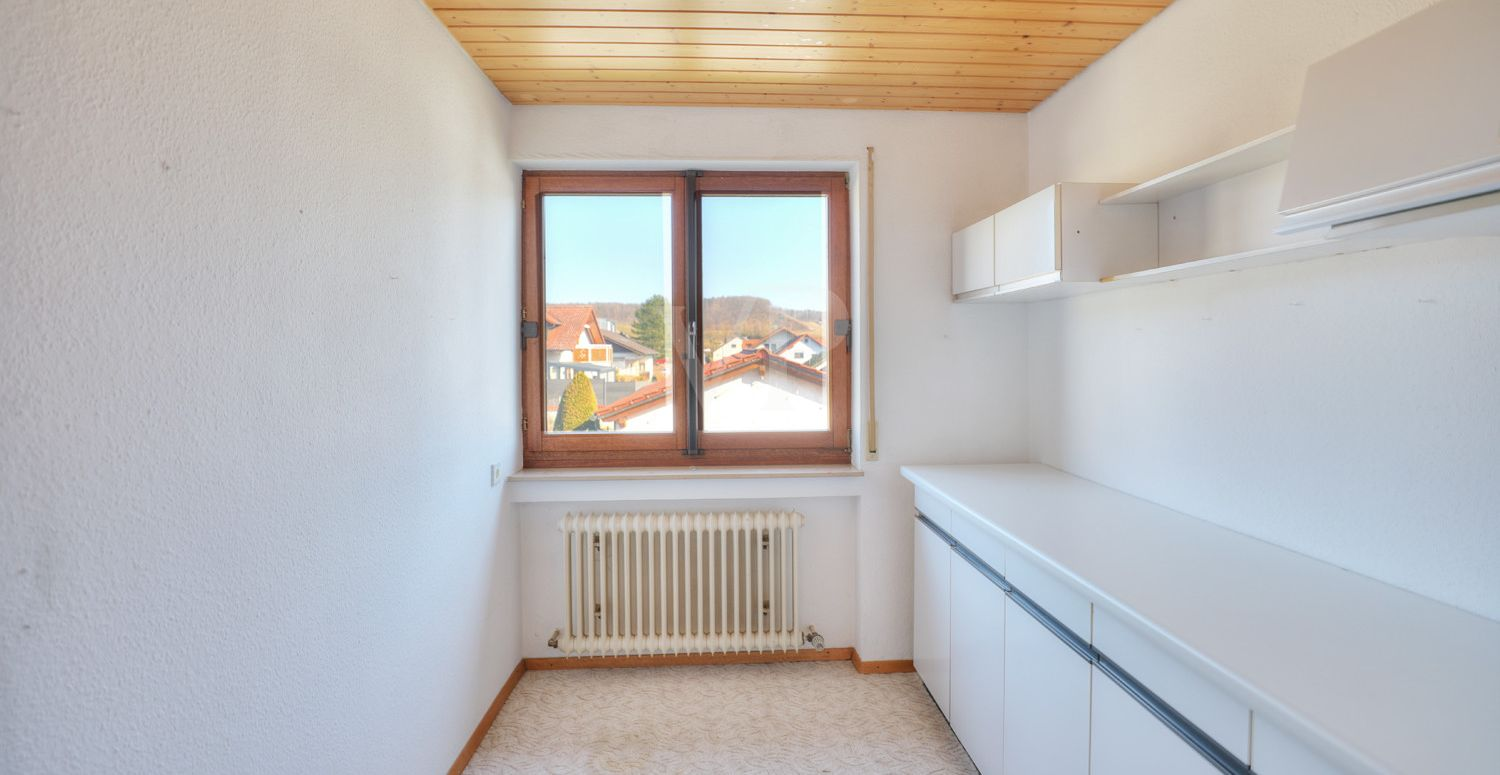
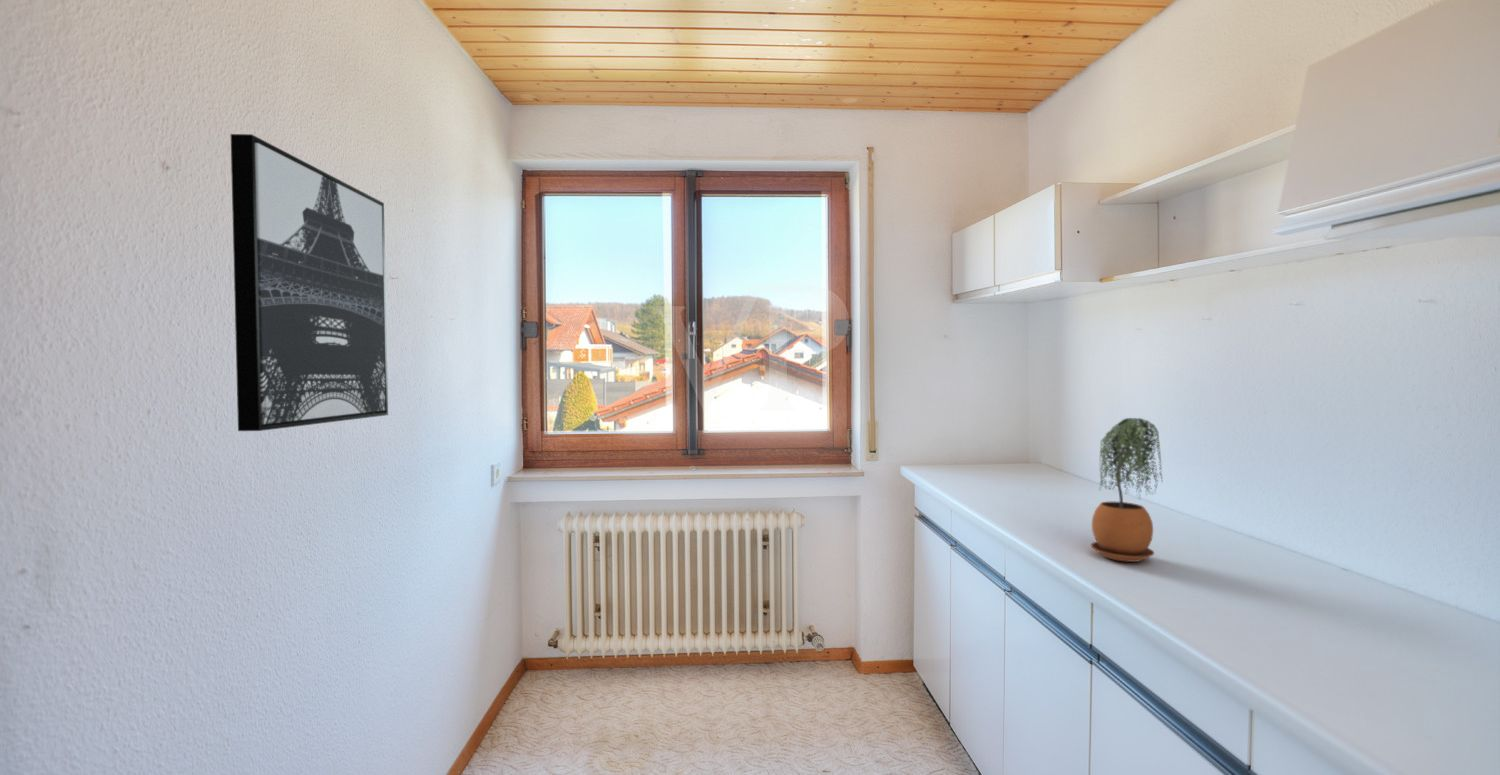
+ potted plant [1090,417,1164,563]
+ wall art [230,133,389,432]
